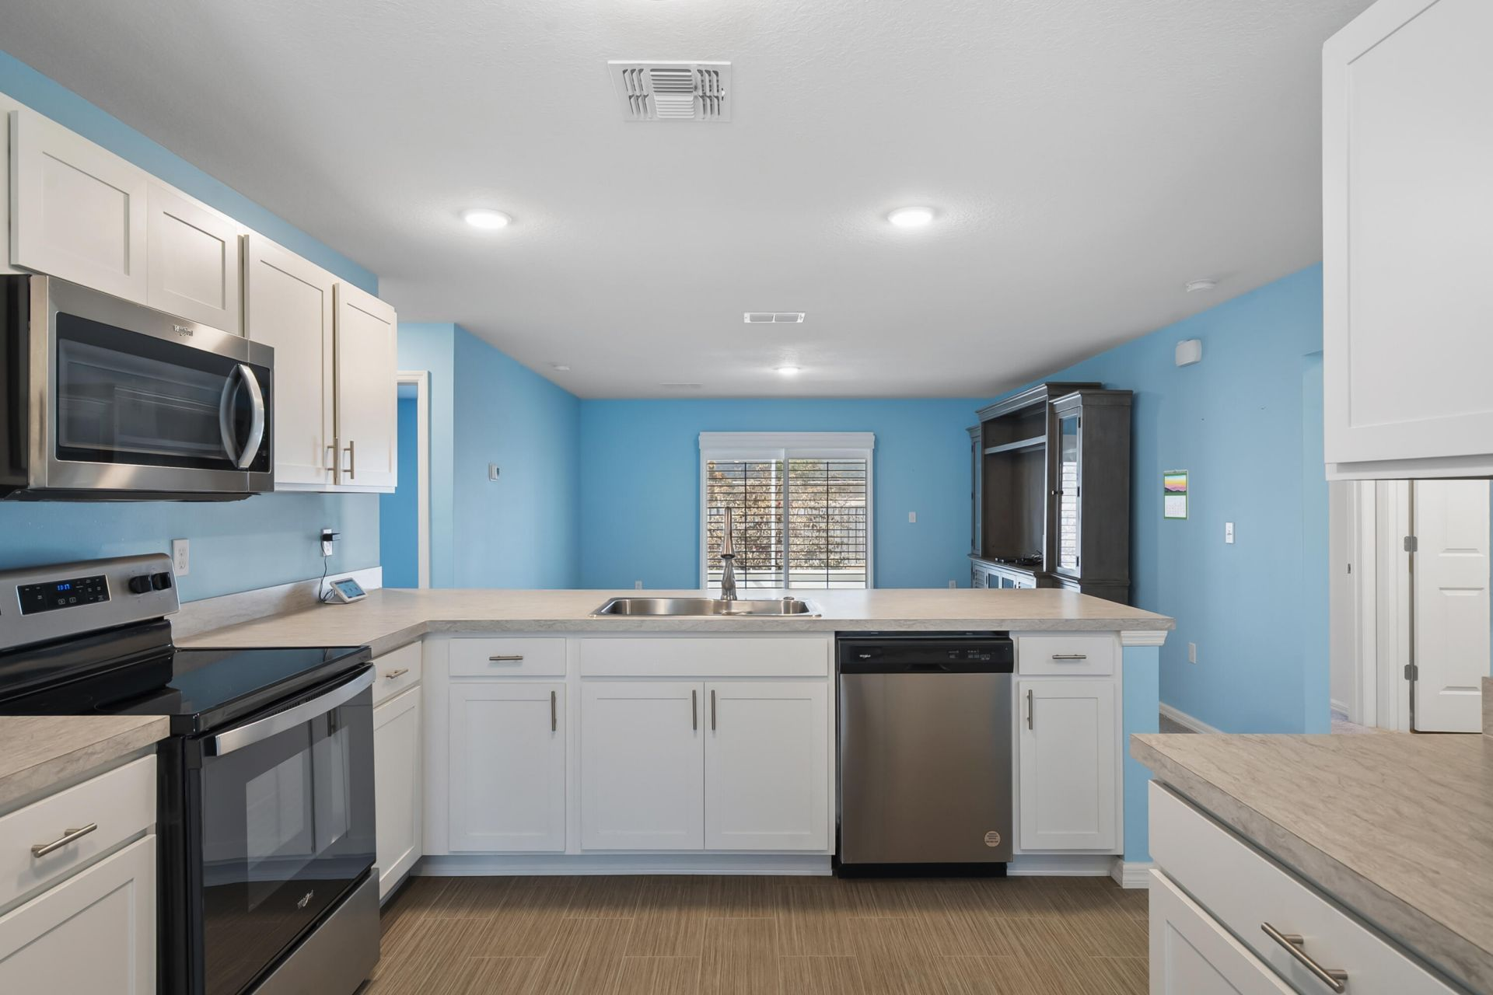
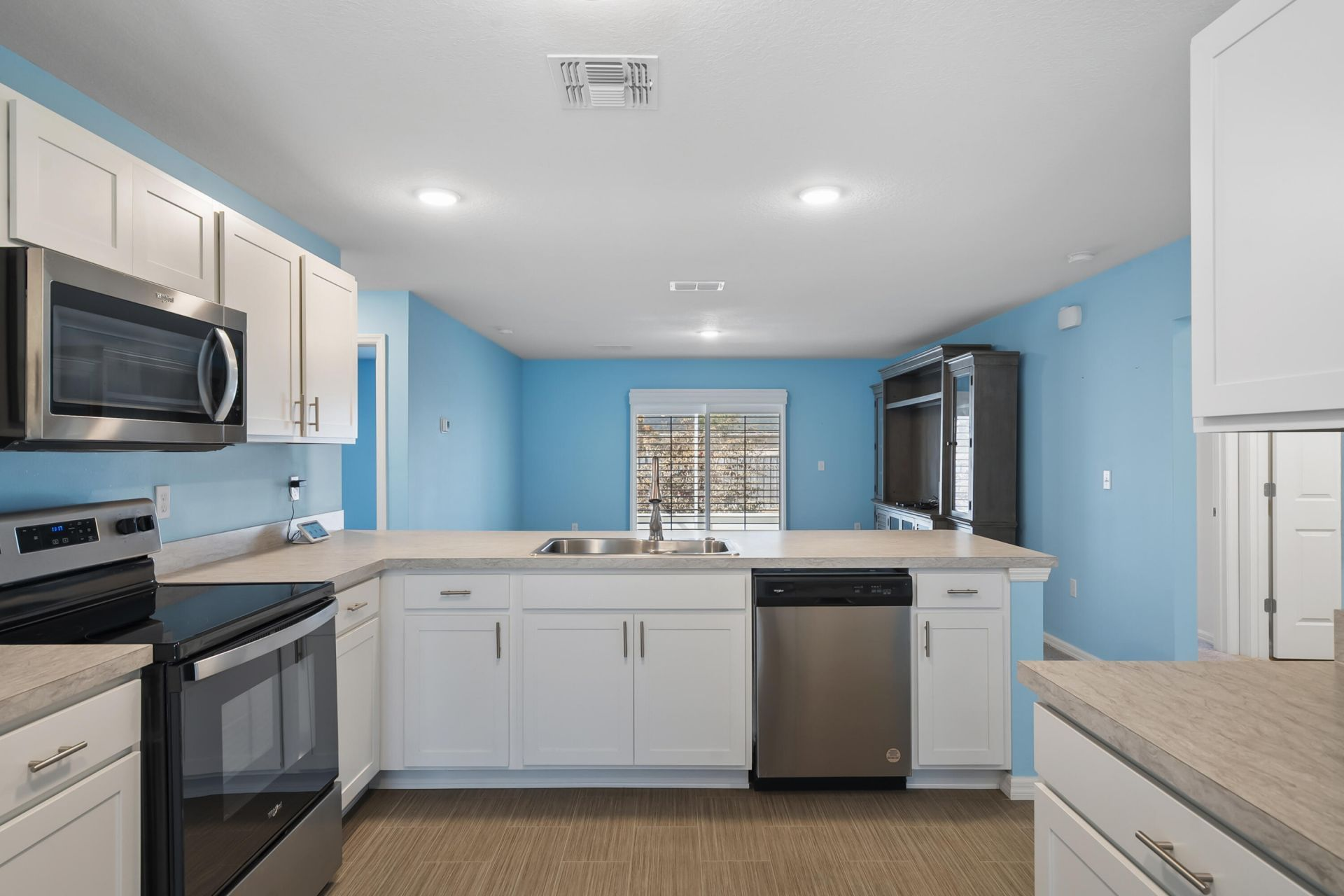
- calendar [1163,469,1189,521]
